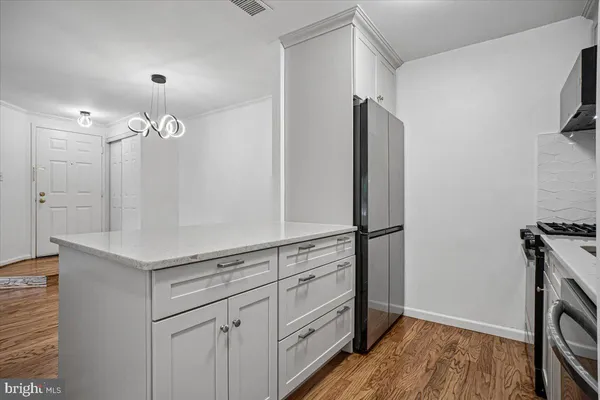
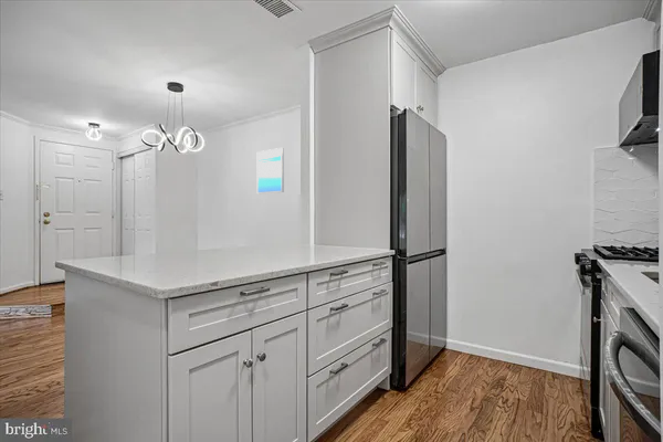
+ wall art [256,147,285,194]
